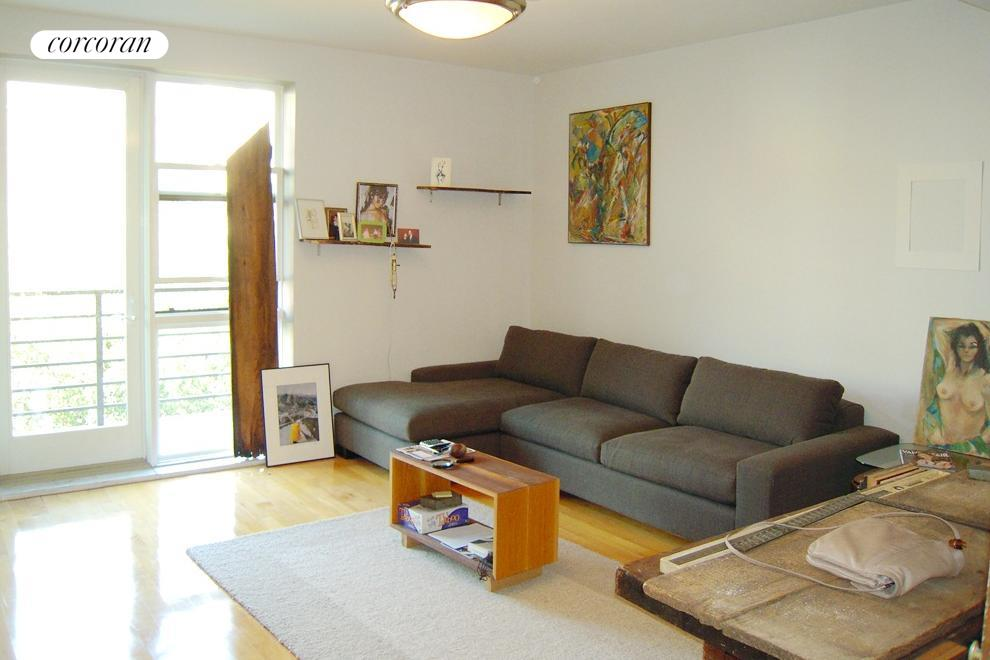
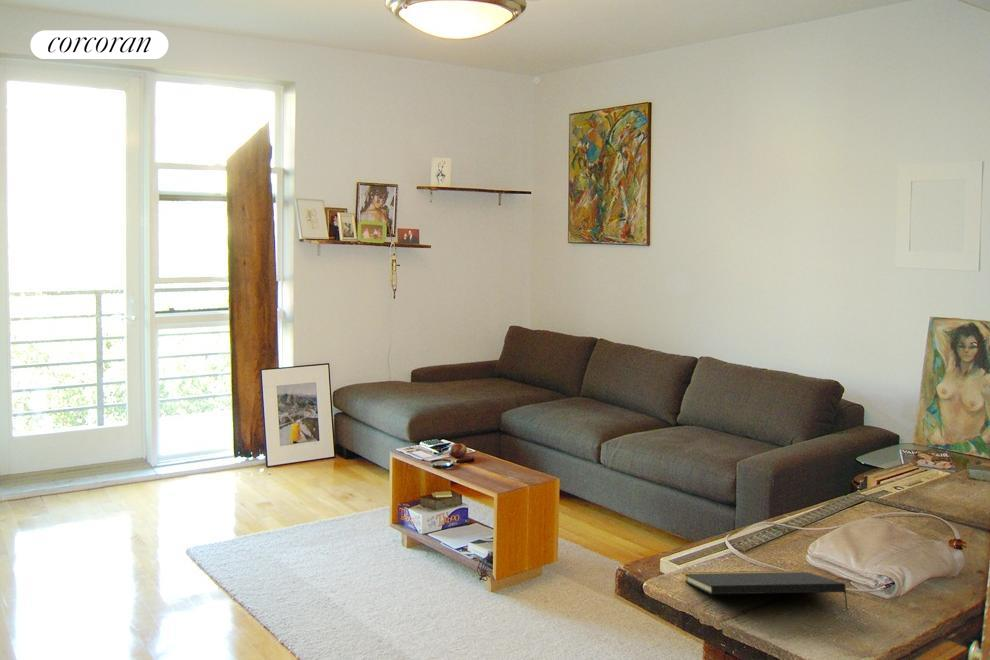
+ notepad [681,570,849,611]
